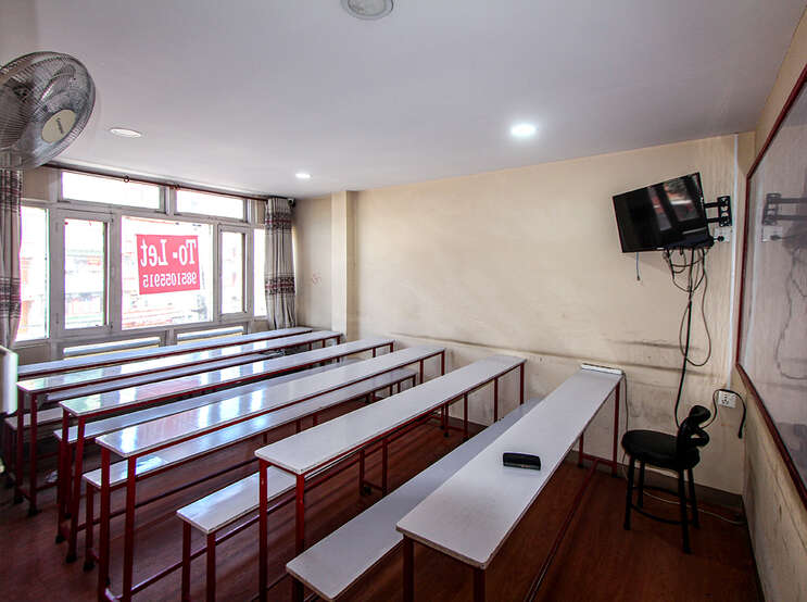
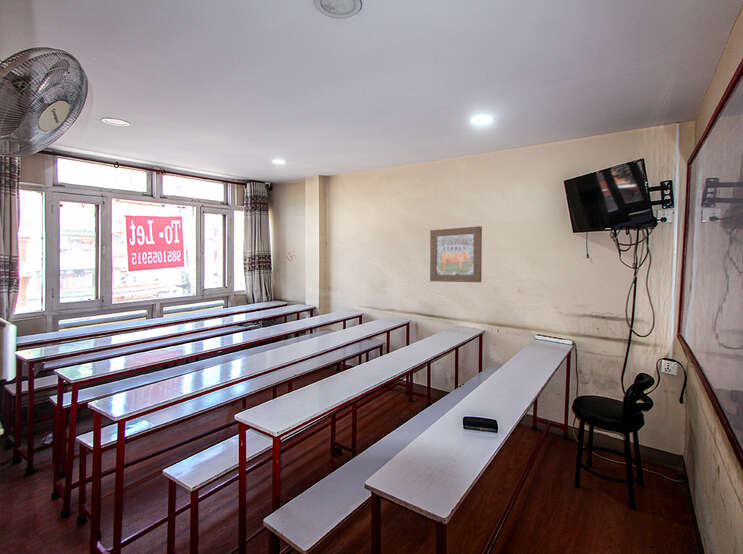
+ wall art [429,226,483,283]
